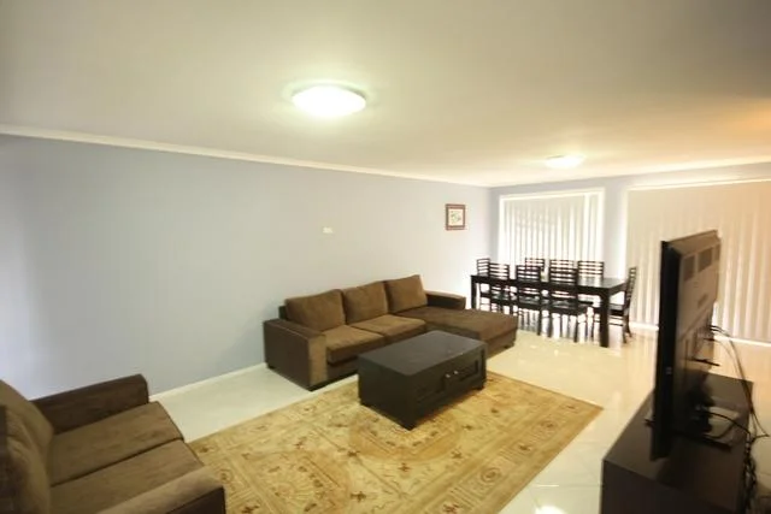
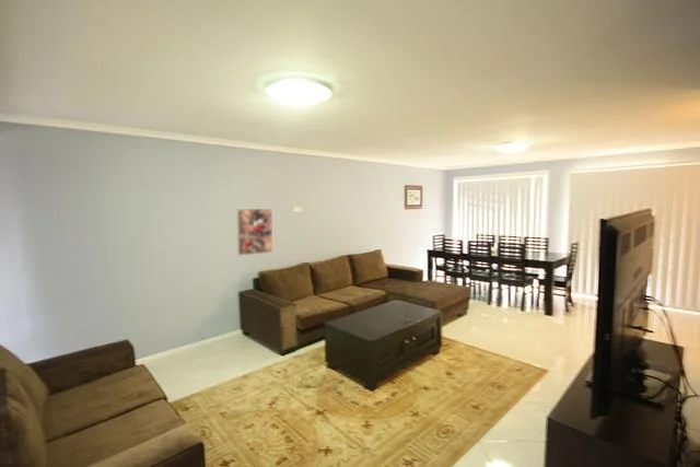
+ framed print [235,208,273,257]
